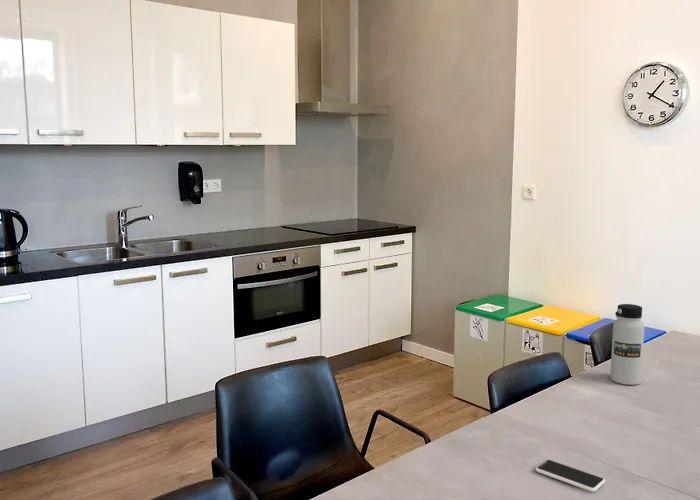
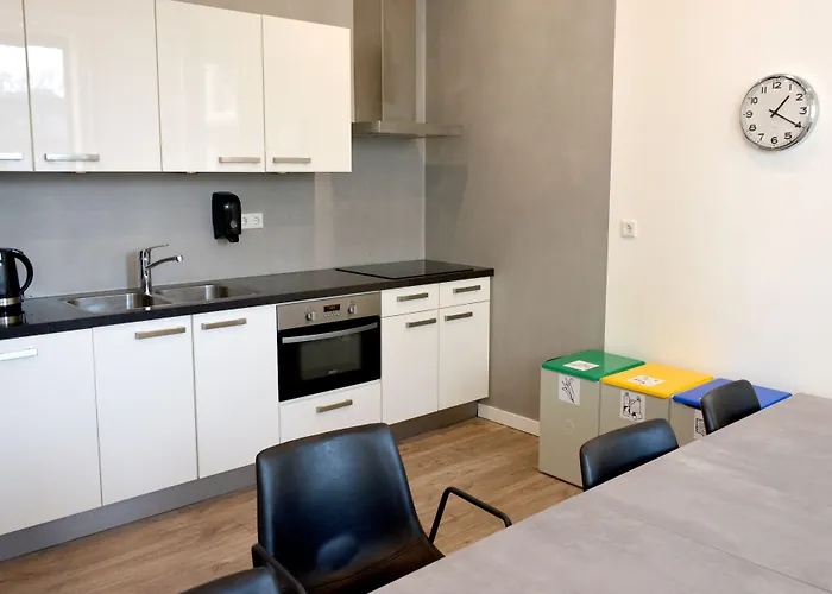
- water bottle [609,303,646,386]
- smartphone [534,459,606,493]
